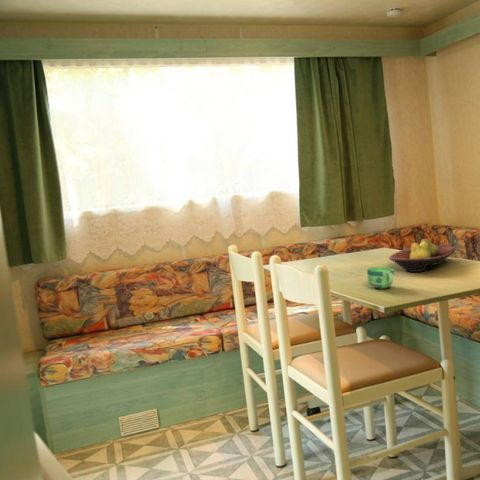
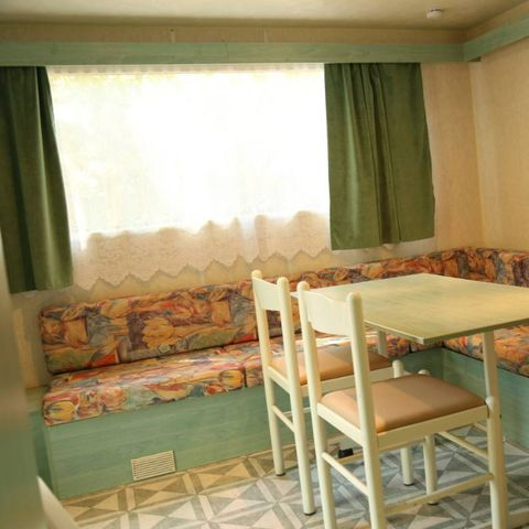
- cup [366,266,395,289]
- fruit bowl [388,238,456,273]
